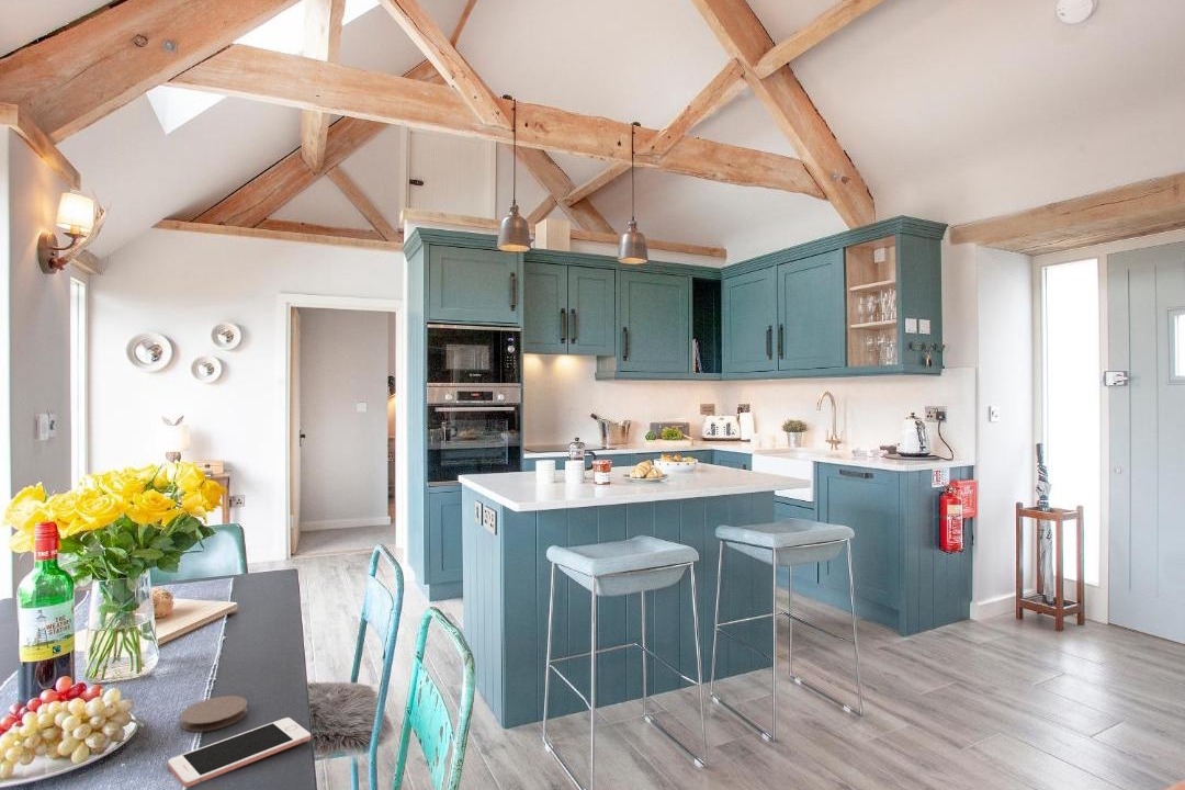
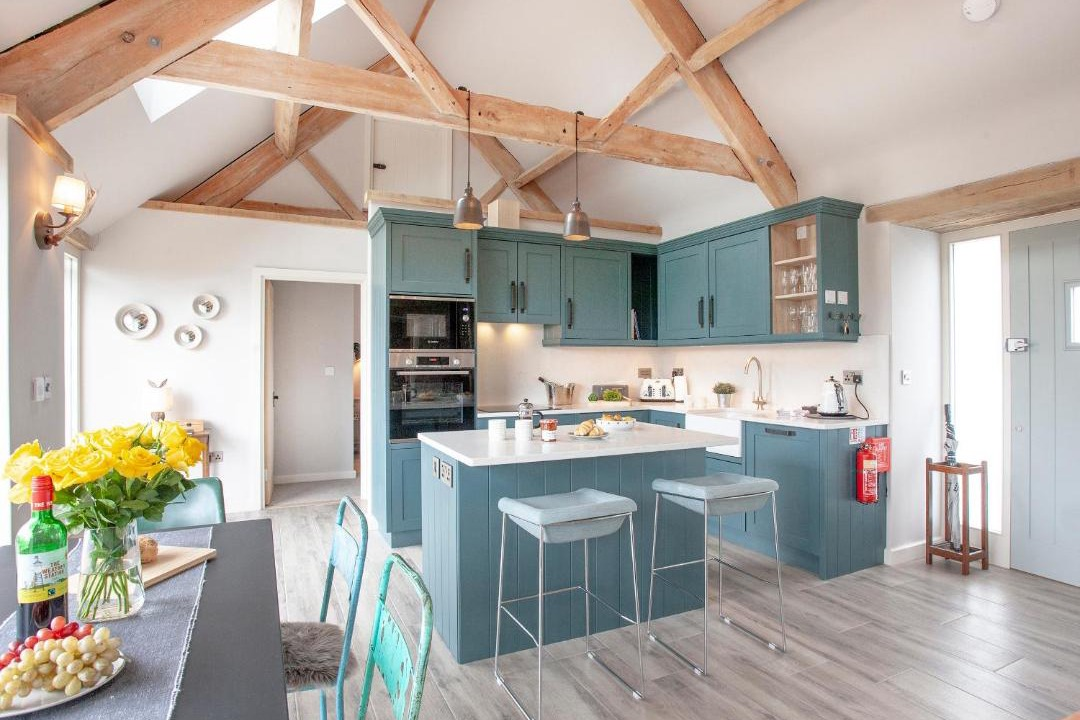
- coaster [179,695,248,733]
- cell phone [167,716,312,789]
